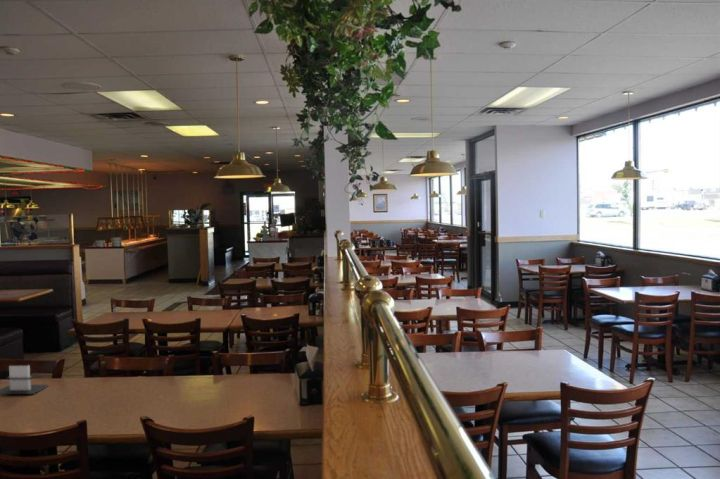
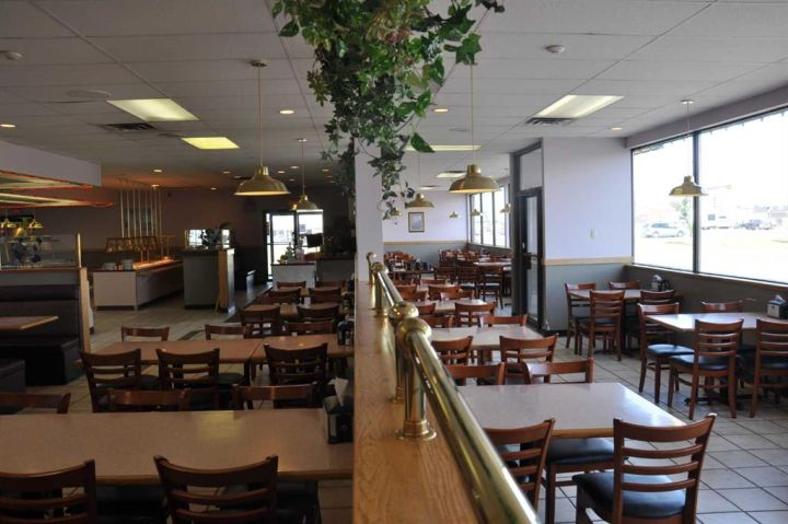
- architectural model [0,364,51,395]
